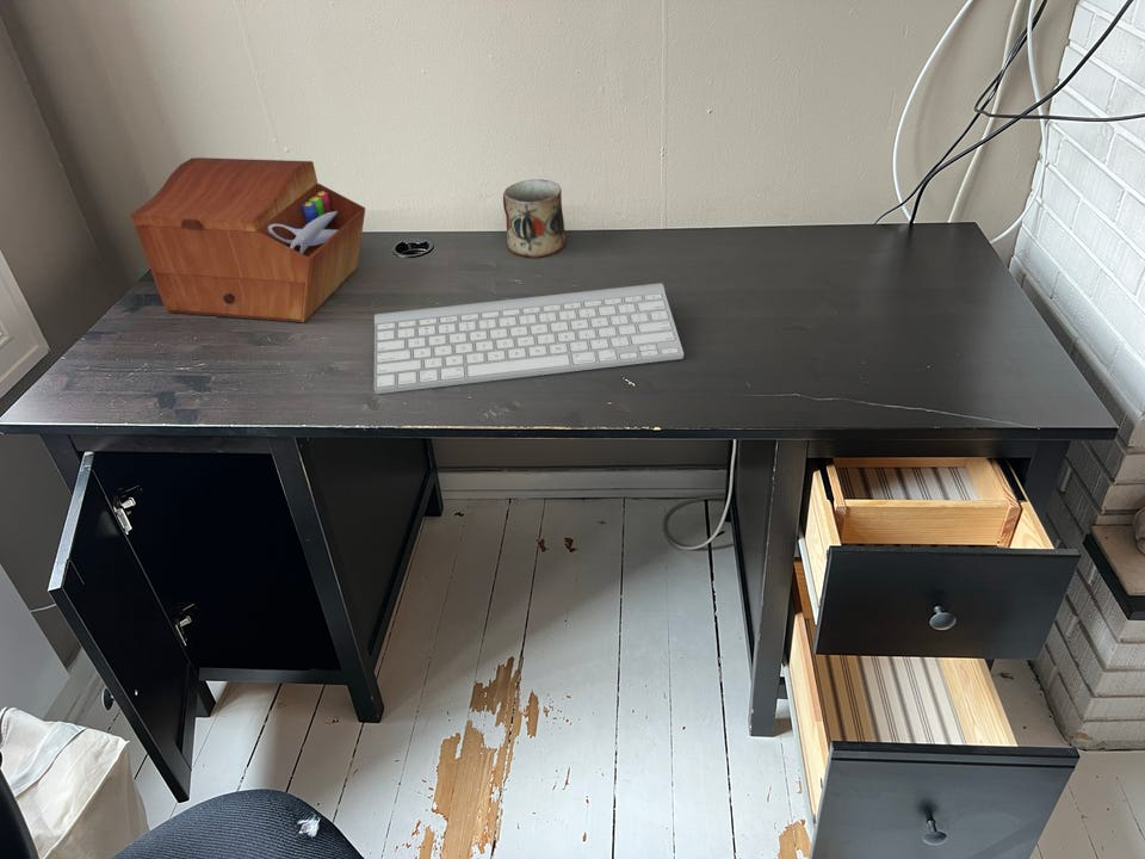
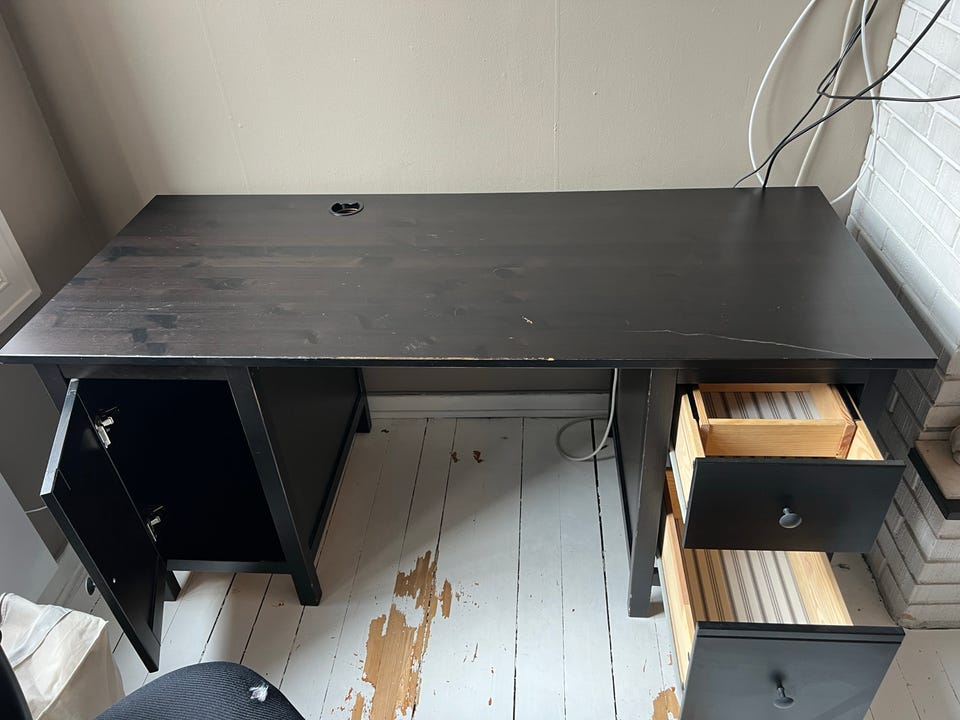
- mug [502,178,567,259]
- sewing box [130,156,366,323]
- keyboard [373,282,685,395]
